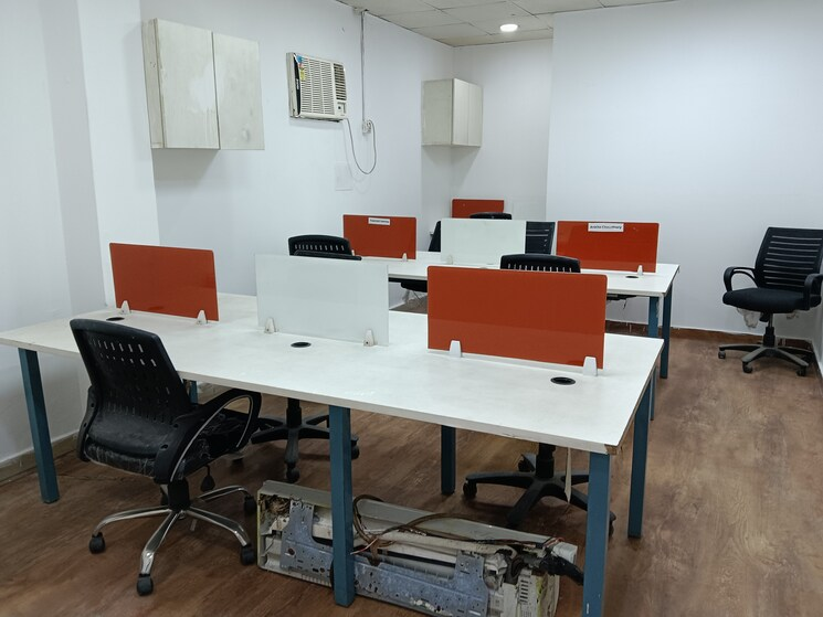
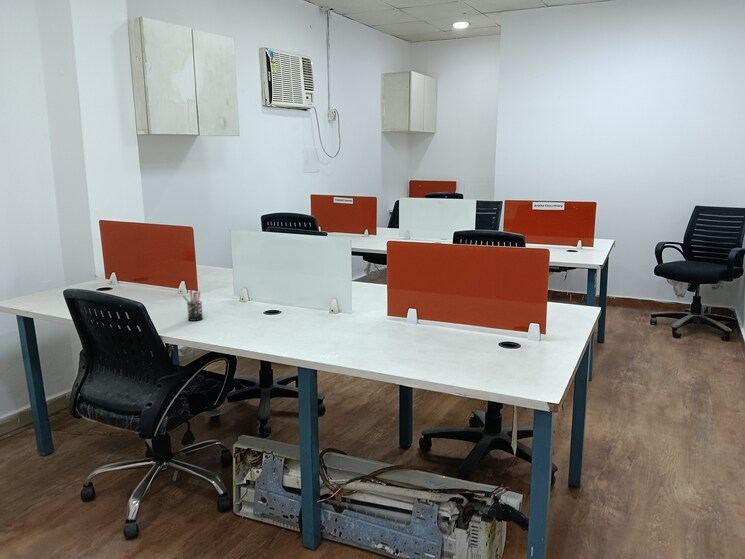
+ pen holder [182,288,204,322]
